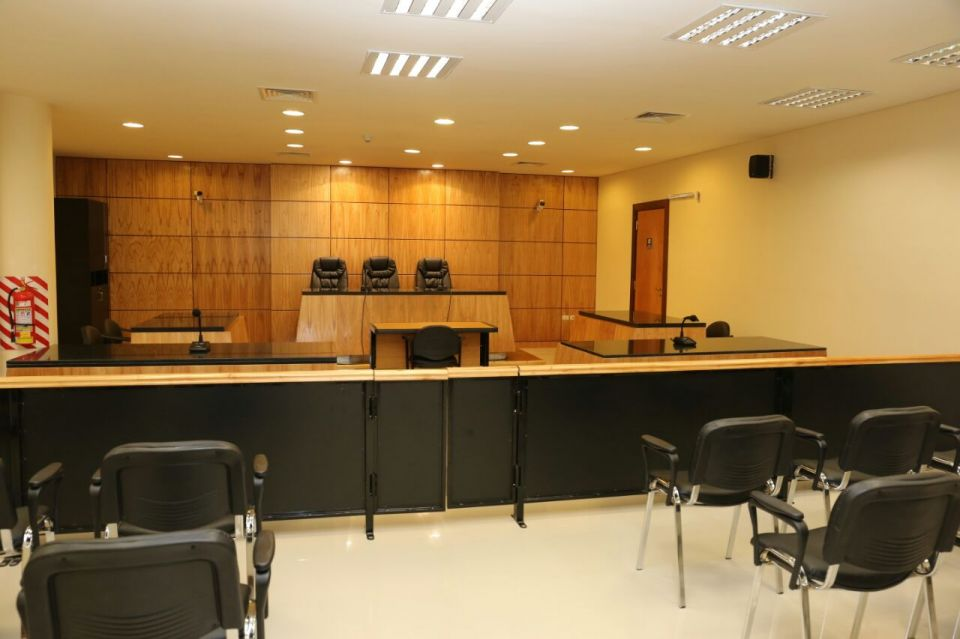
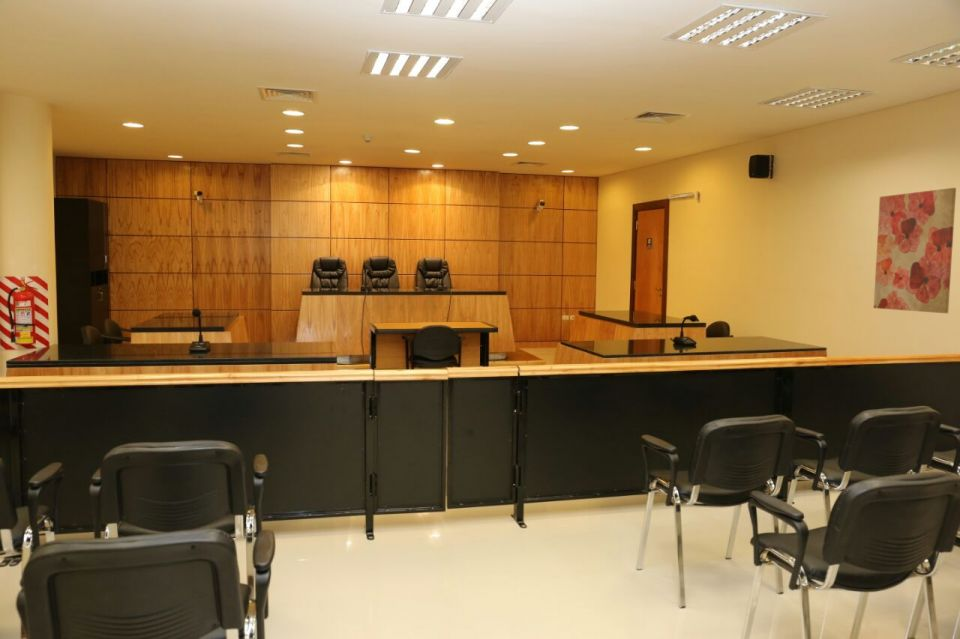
+ wall art [873,187,957,314]
